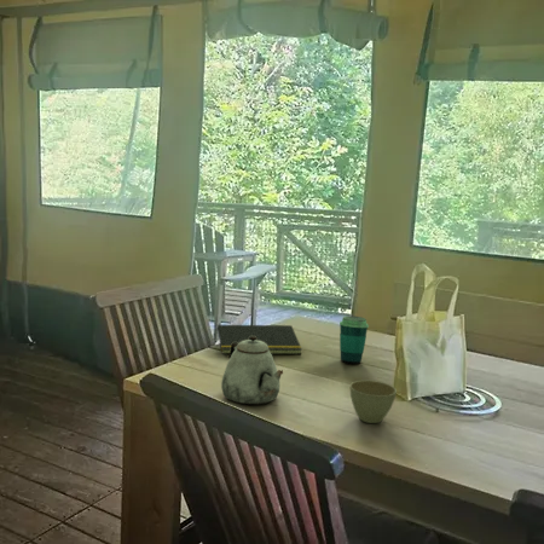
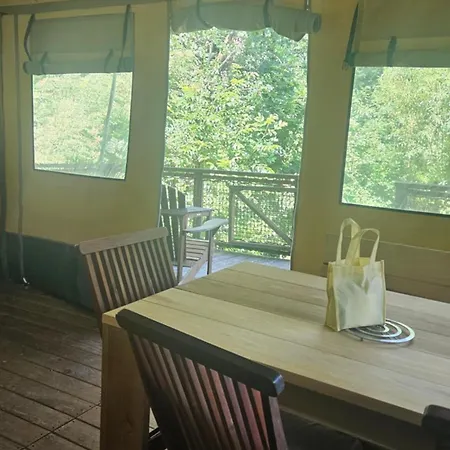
- teapot [220,336,284,406]
- notepad [214,324,303,355]
- flower pot [348,380,398,424]
- cup [338,314,370,365]
